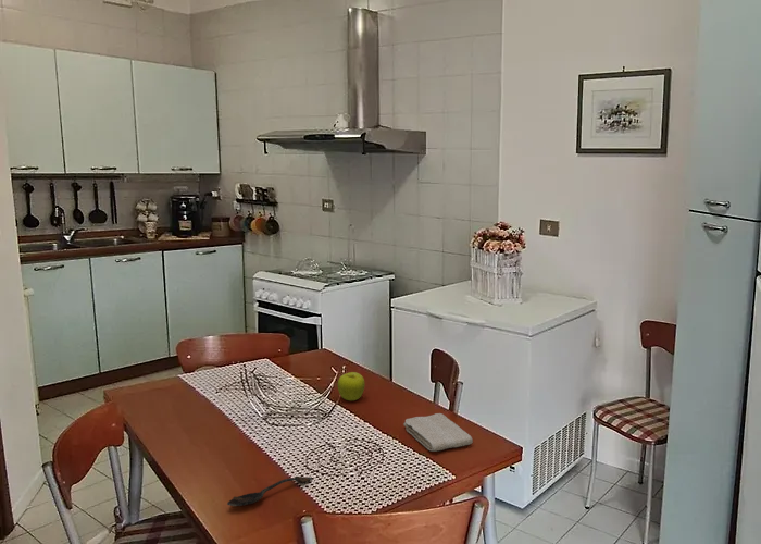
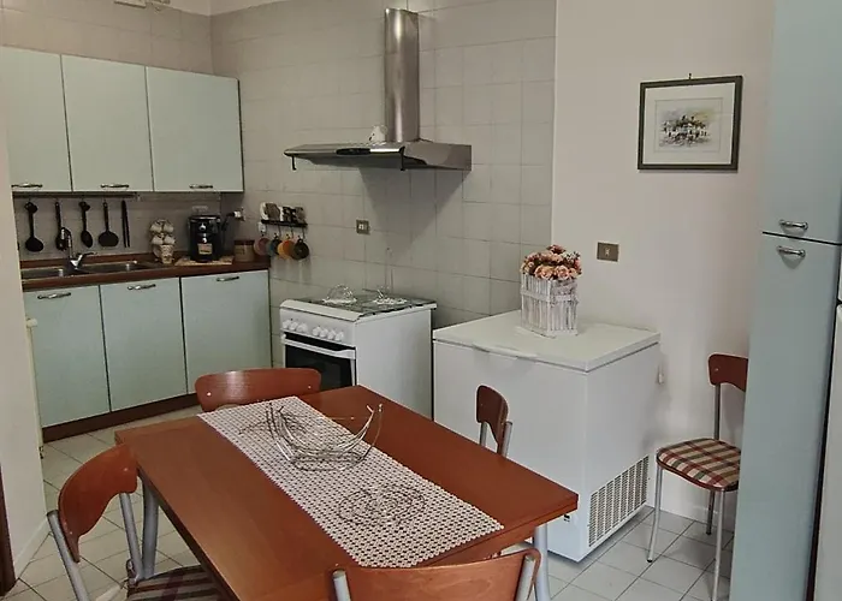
- spoon [226,475,313,507]
- washcloth [402,412,474,453]
- fruit [337,371,365,401]
